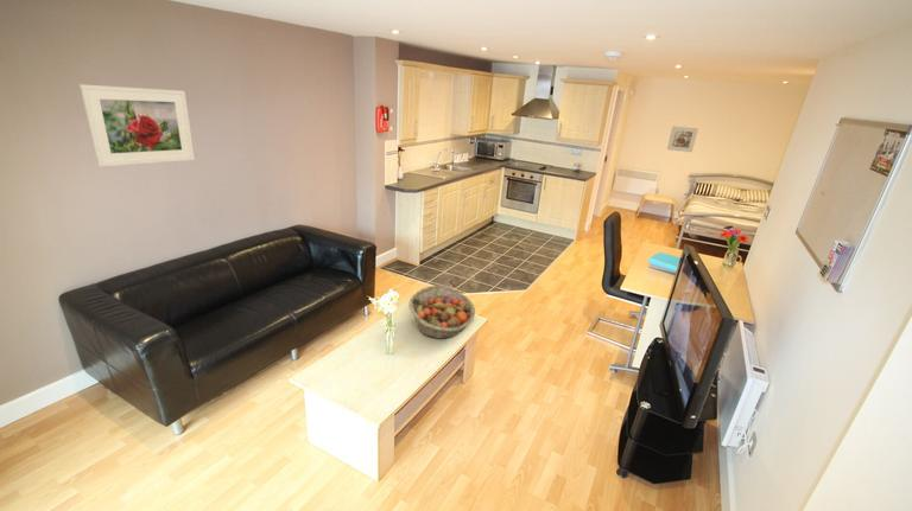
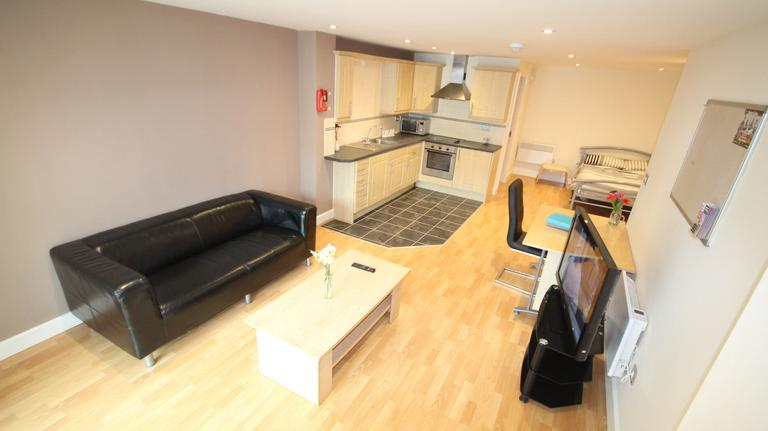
- fruit basket [407,285,476,340]
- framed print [666,126,699,153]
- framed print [78,83,196,168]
